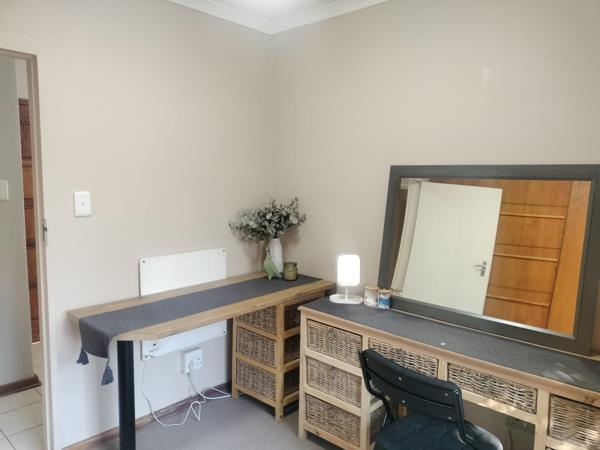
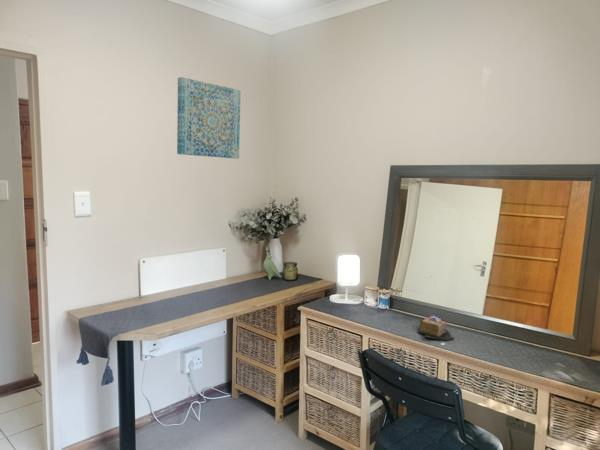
+ wall art [176,76,242,159]
+ jewelry box [416,315,455,341]
